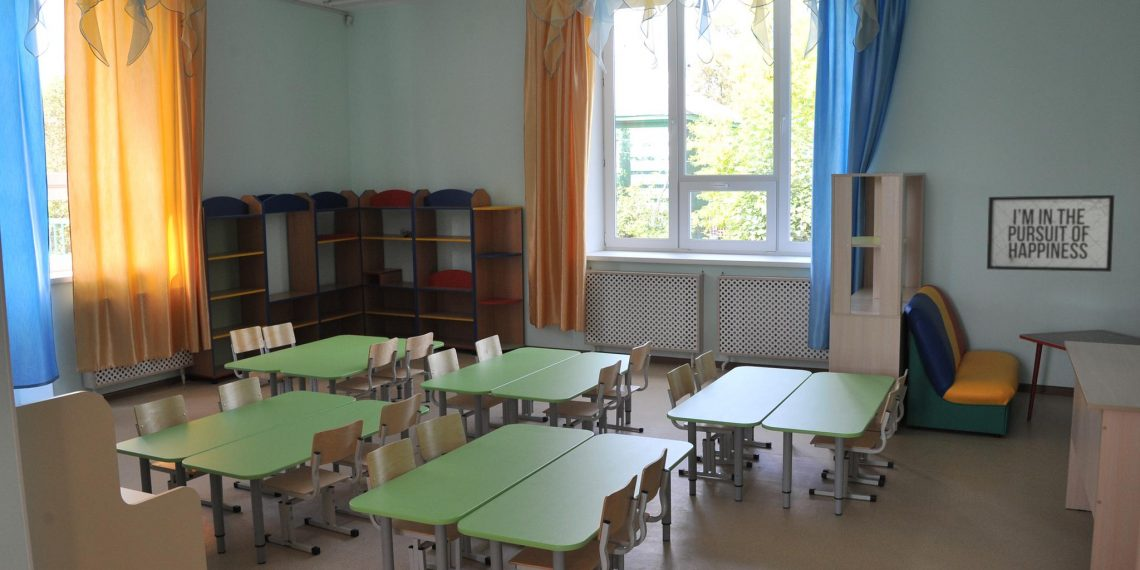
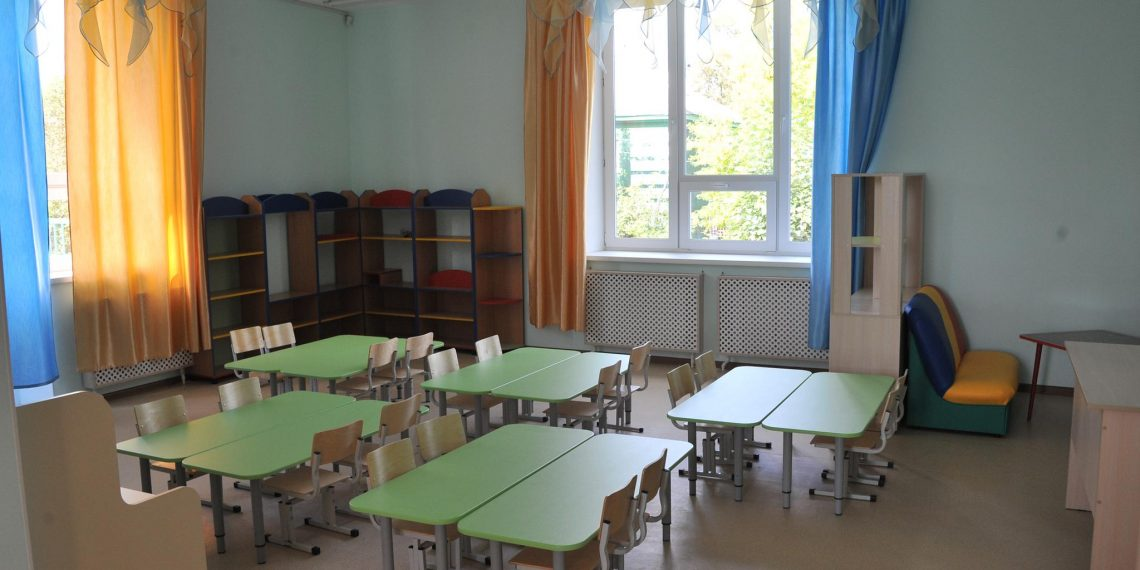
- mirror [986,194,1115,273]
